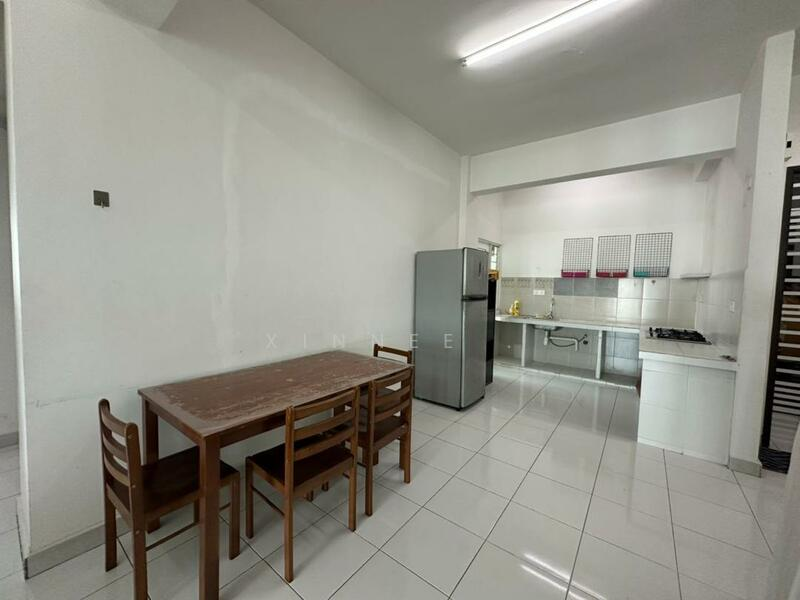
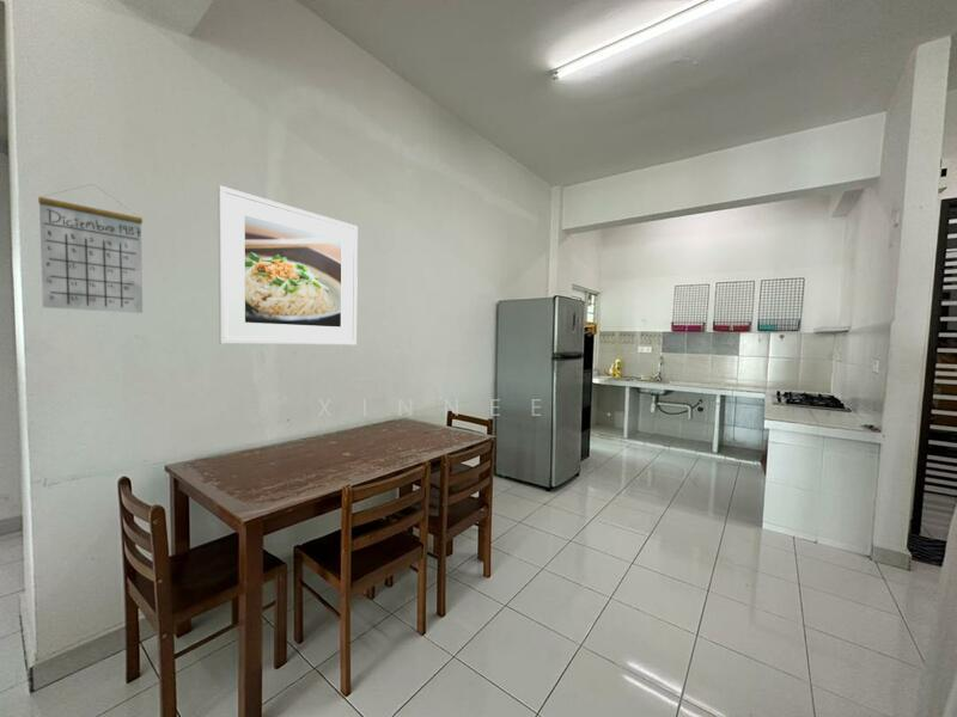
+ calendar [37,183,144,314]
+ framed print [217,184,359,345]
